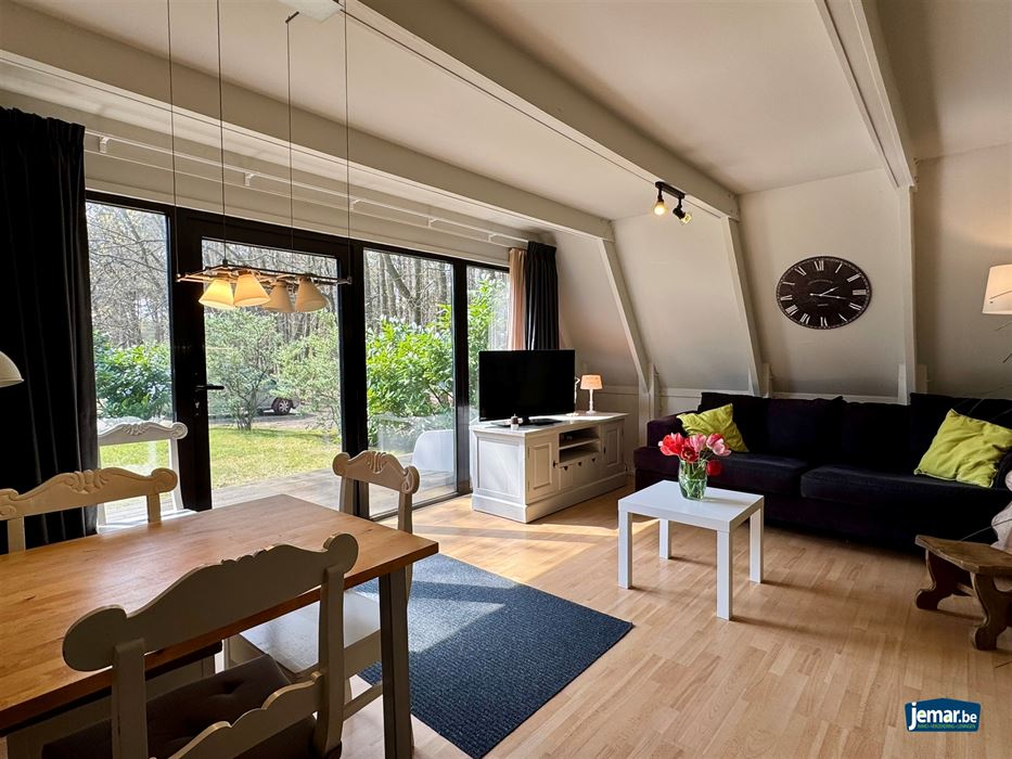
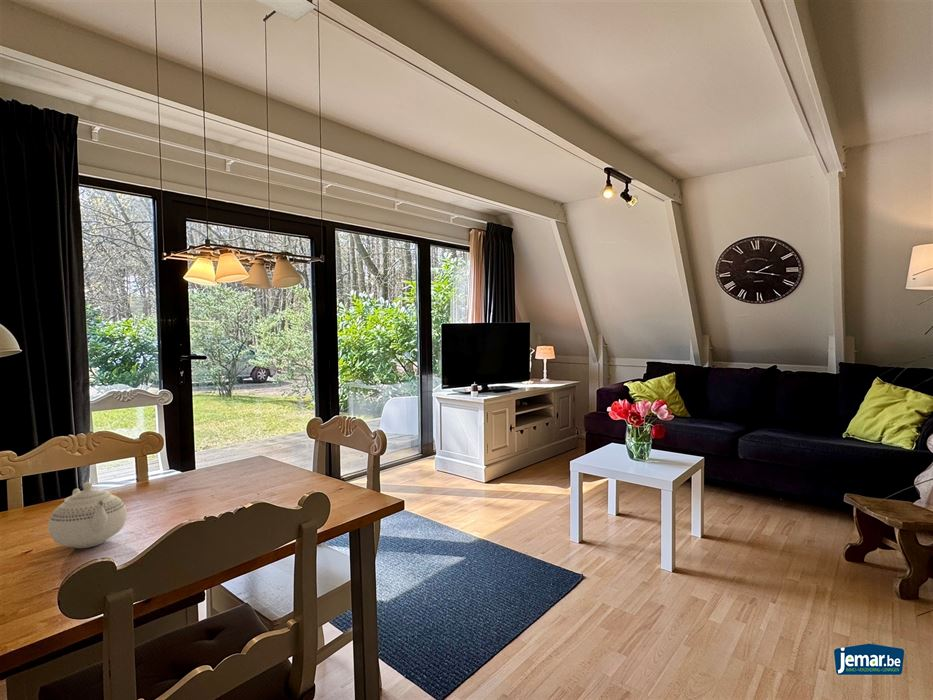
+ teapot [47,481,127,549]
